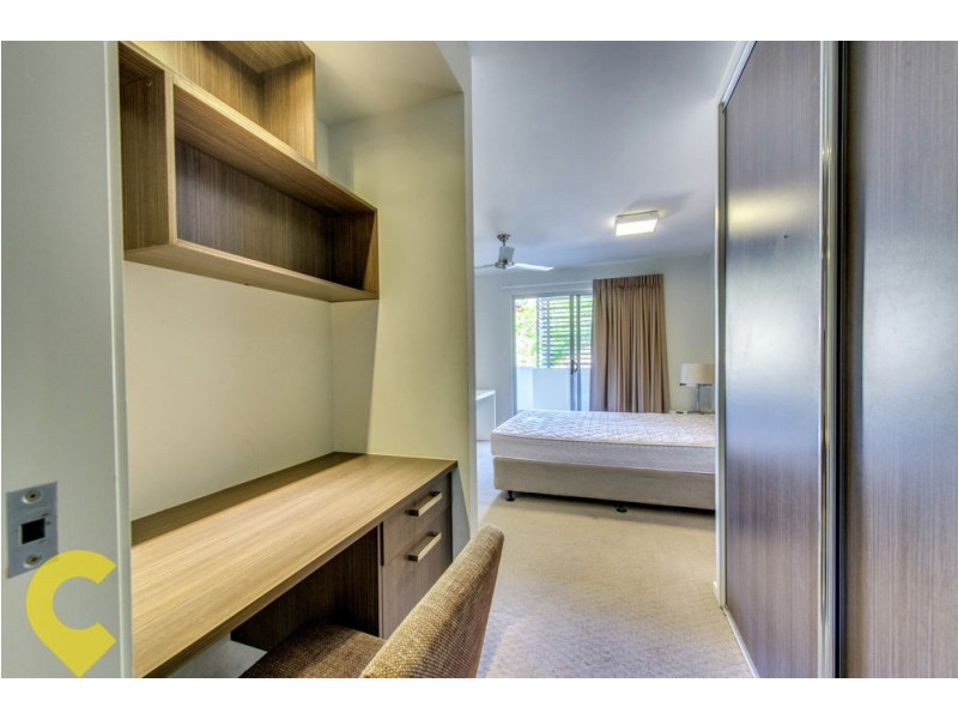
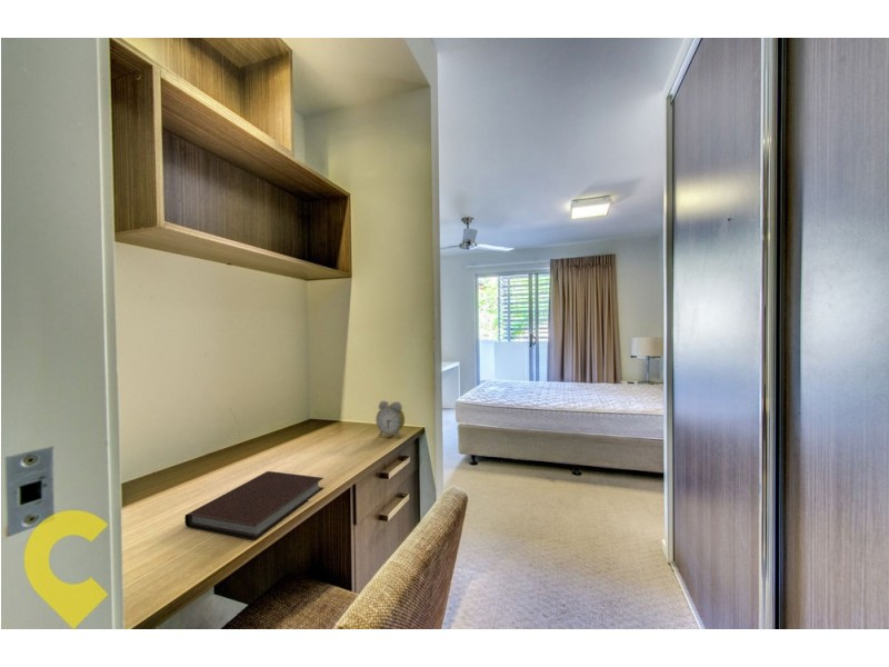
+ alarm clock [374,400,406,439]
+ notebook [183,470,324,540]
